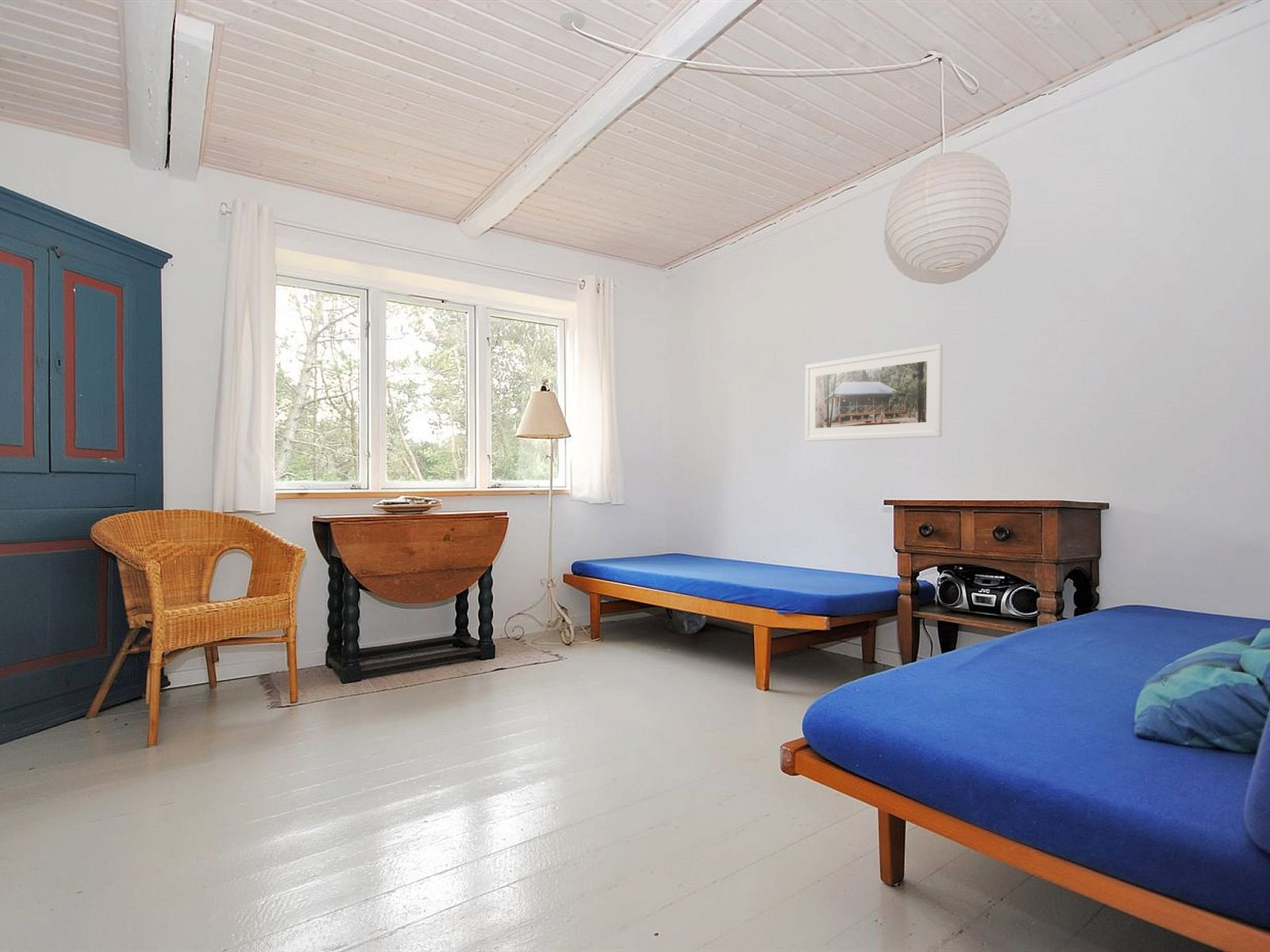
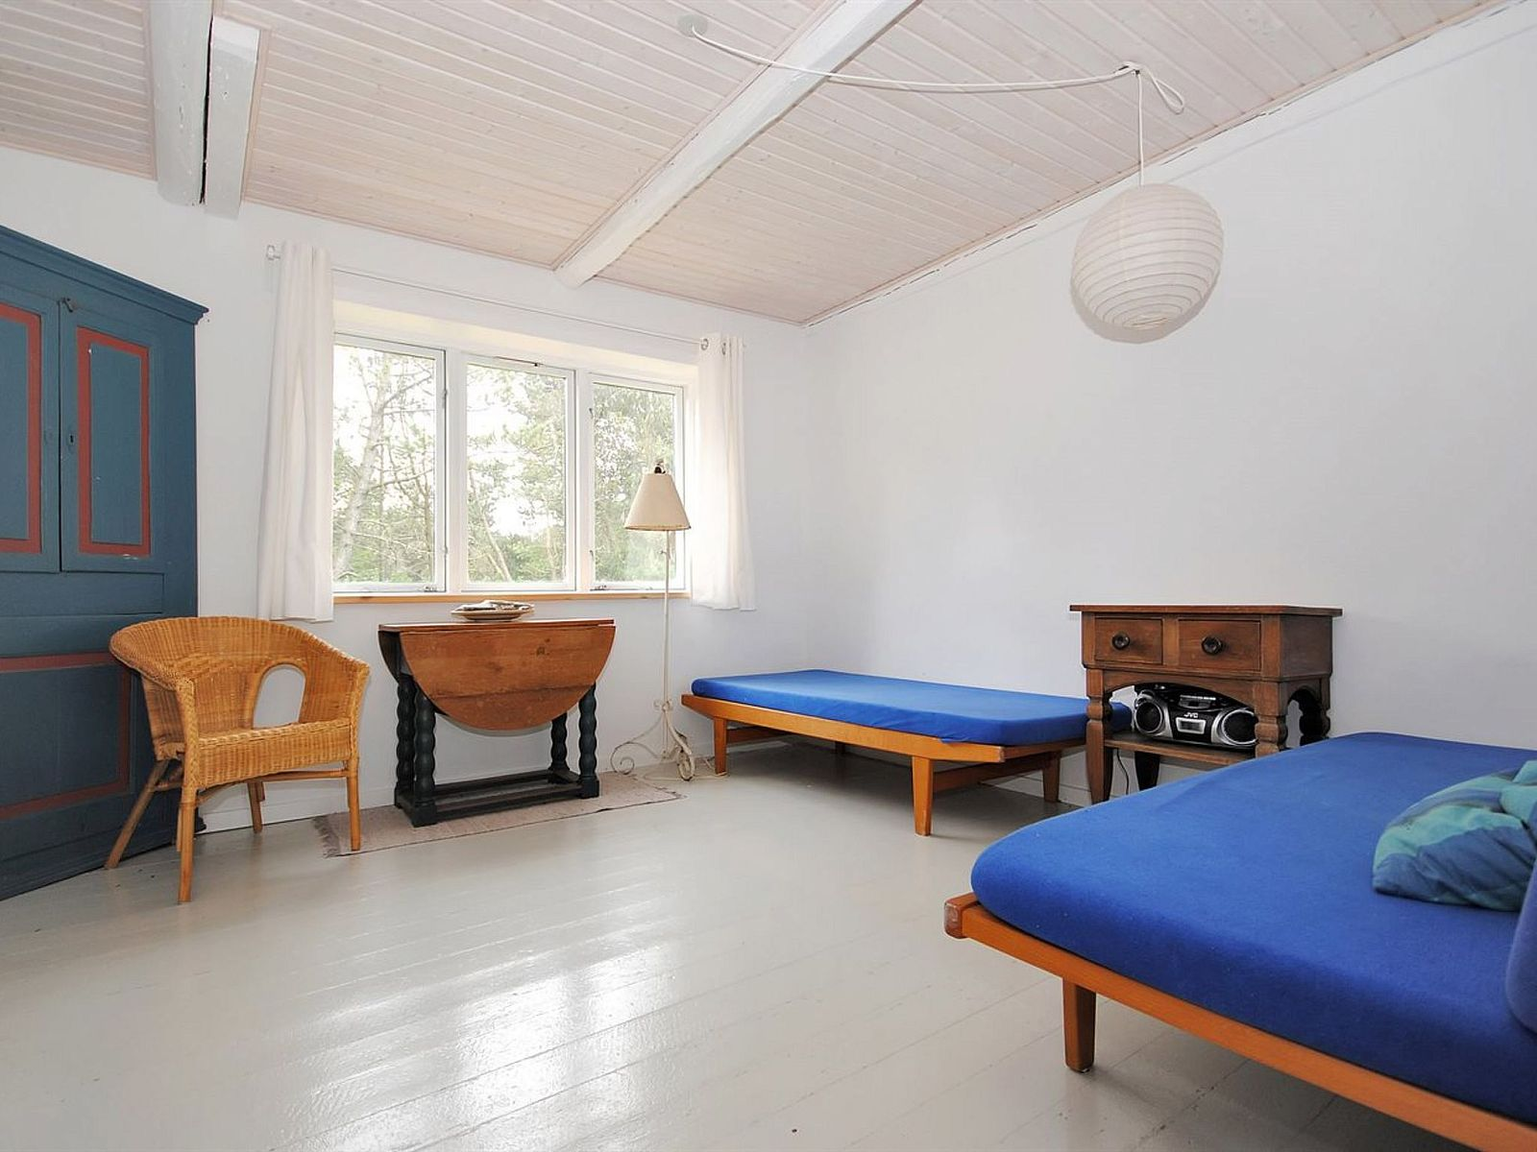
- backpack [664,608,707,635]
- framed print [804,344,944,442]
